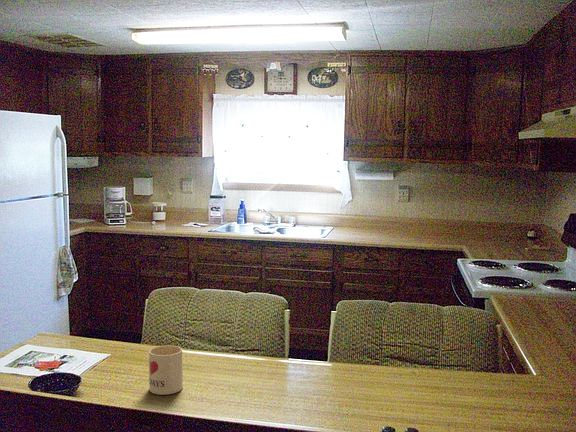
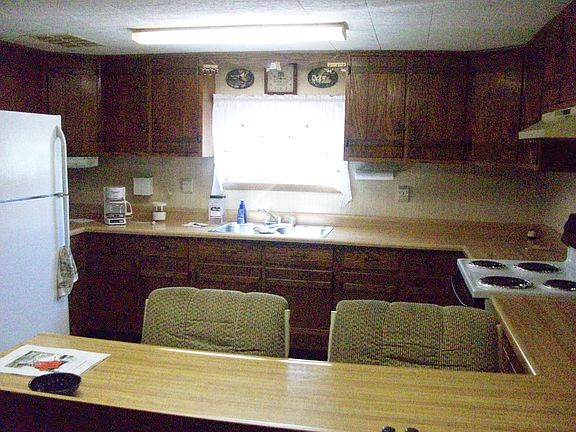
- mug [148,344,184,396]
